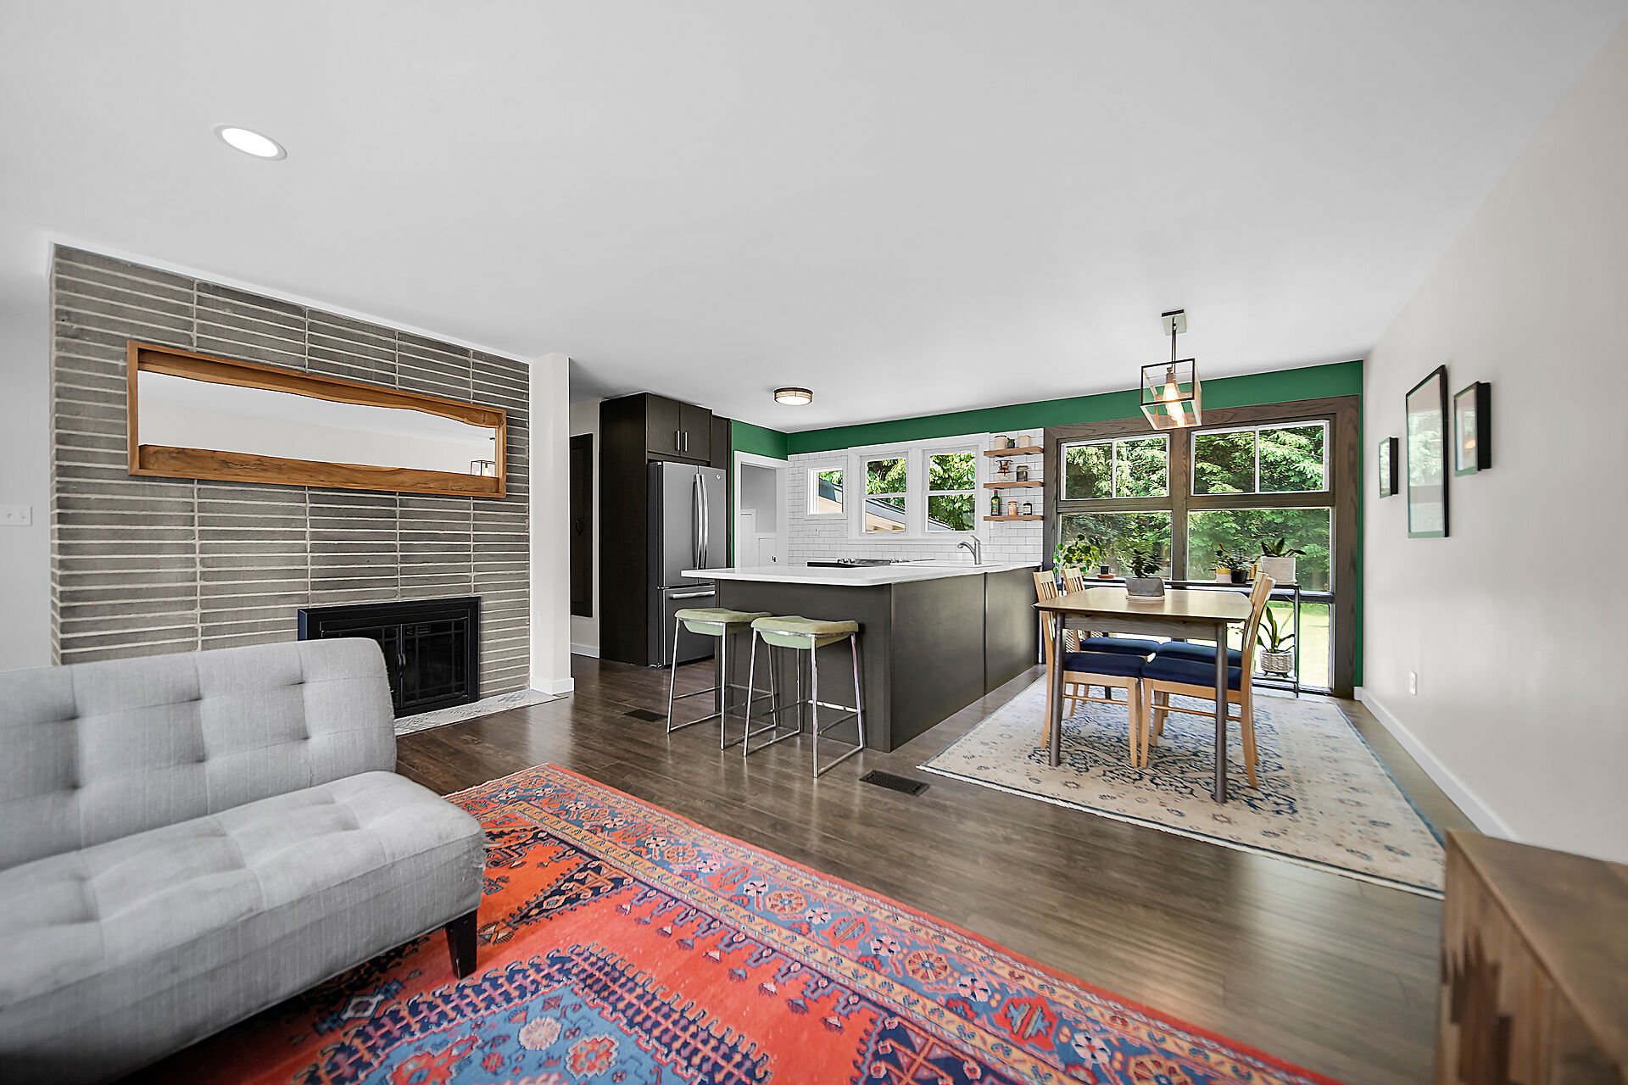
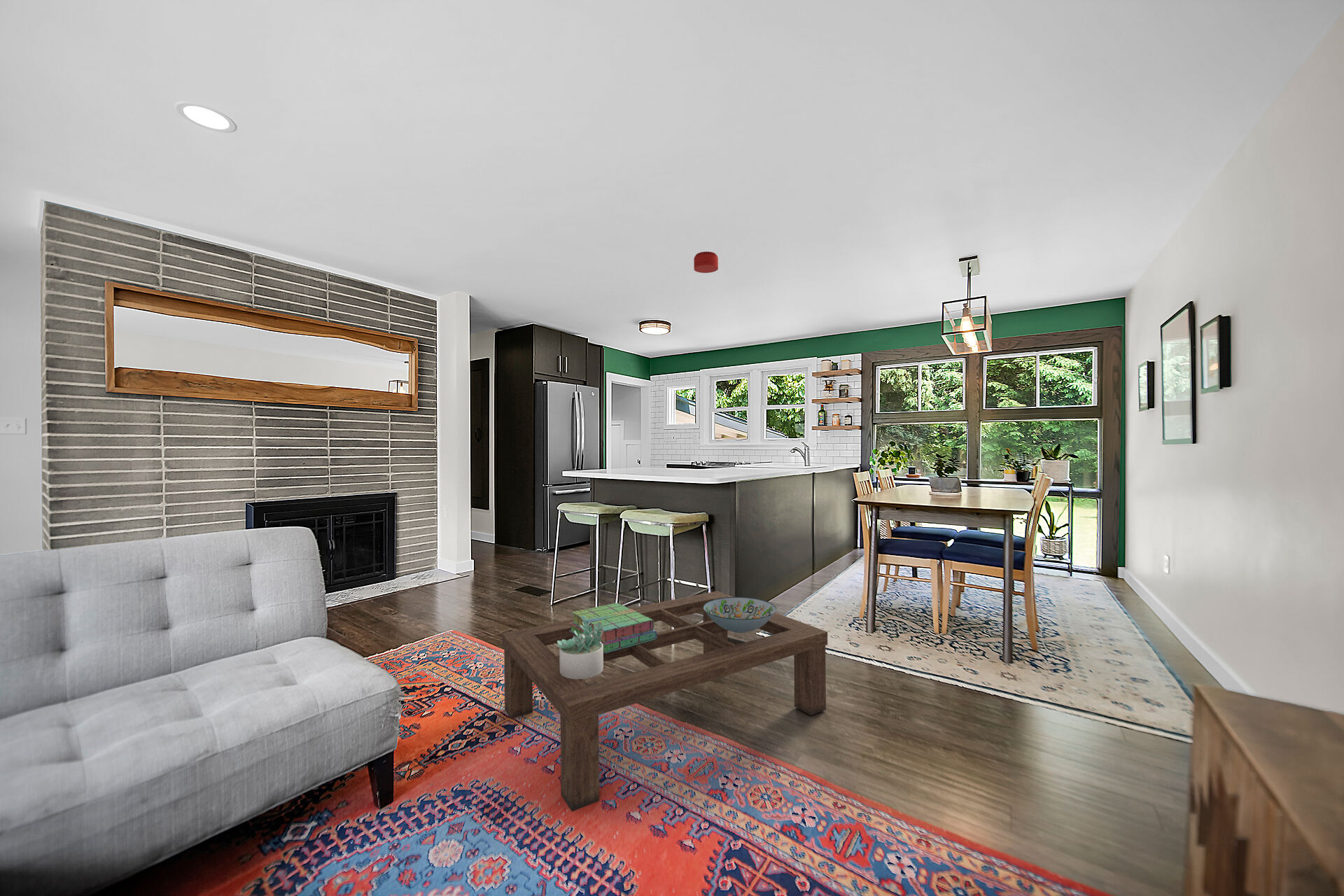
+ stack of books [569,603,657,653]
+ succulent plant [555,615,604,680]
+ smoke detector [693,251,719,274]
+ decorative bowl [703,596,777,633]
+ coffee table [501,591,828,812]
